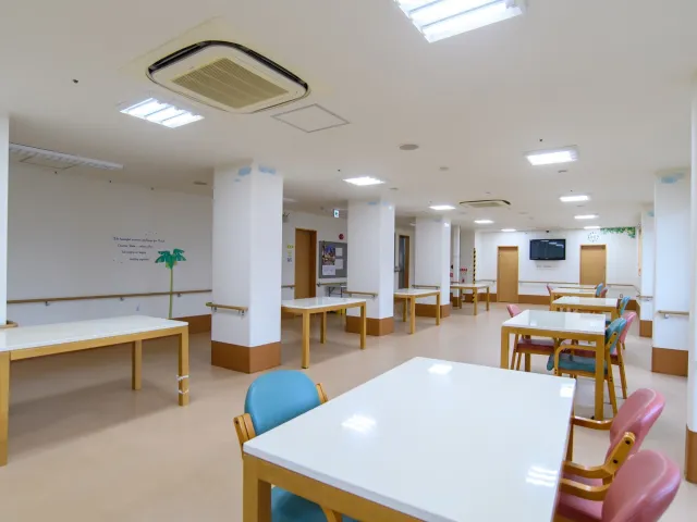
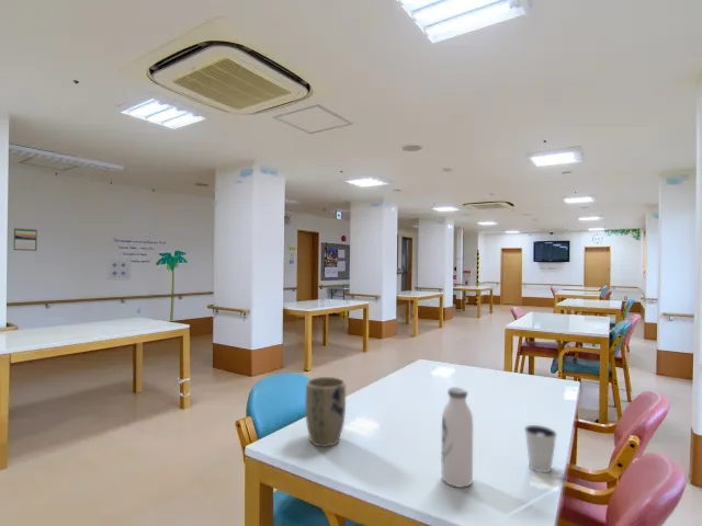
+ wall art [105,256,132,282]
+ water bottle [441,387,474,489]
+ calendar [13,227,38,252]
+ plant pot [305,376,347,448]
+ dixie cup [523,424,558,473]
